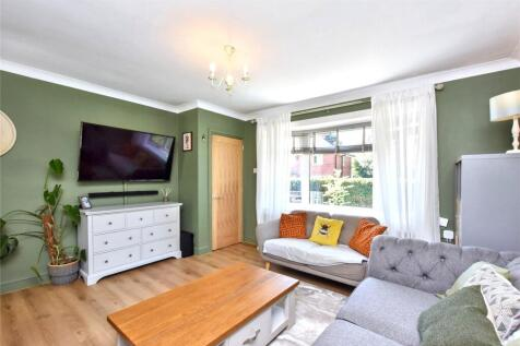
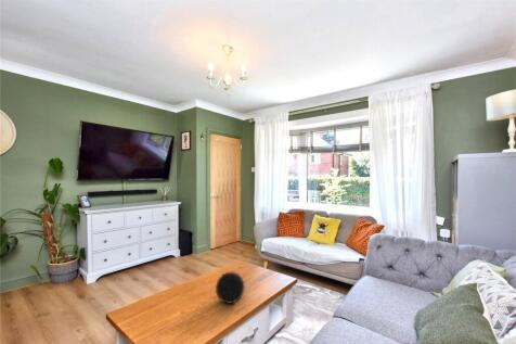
+ decorative orb [215,271,246,305]
